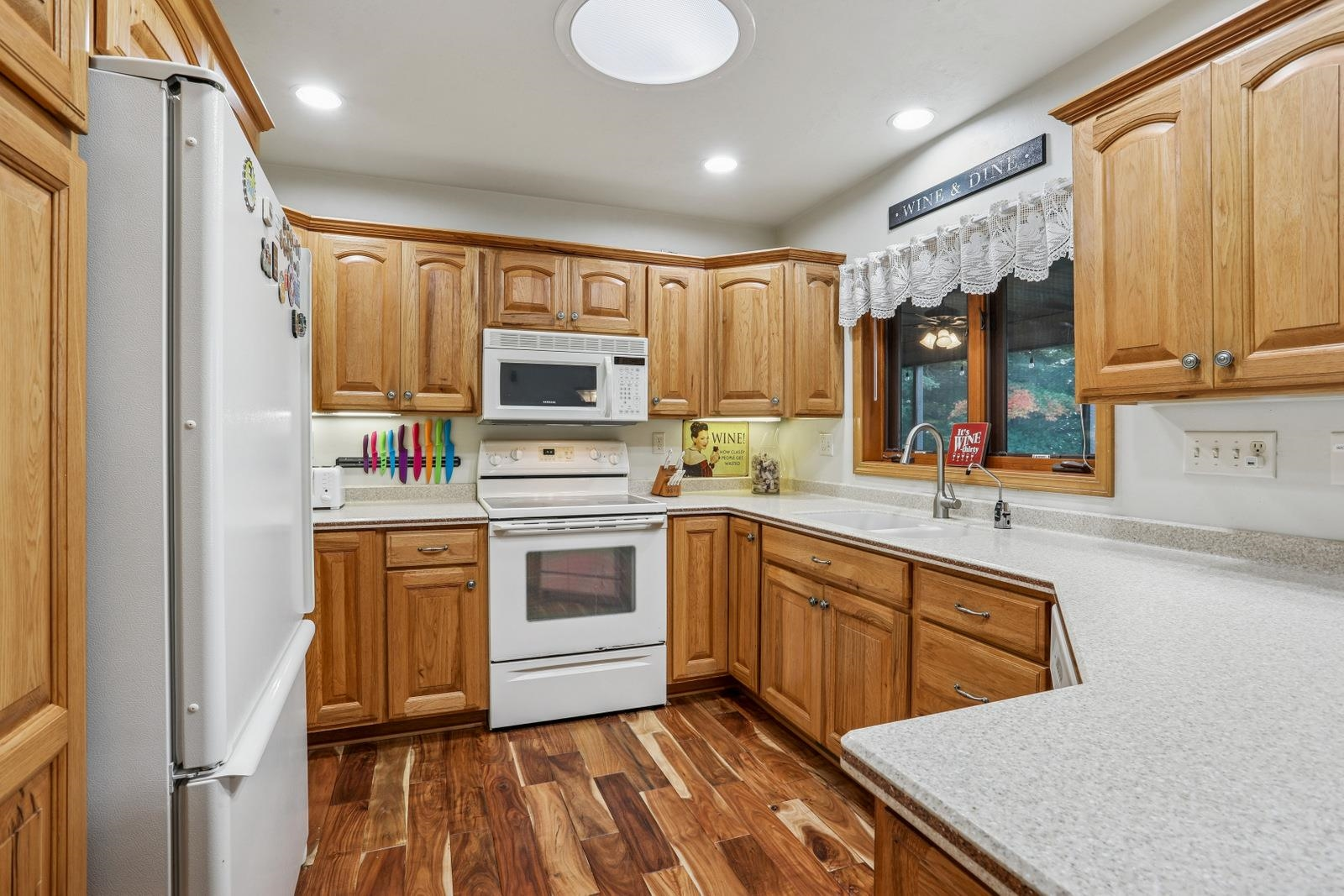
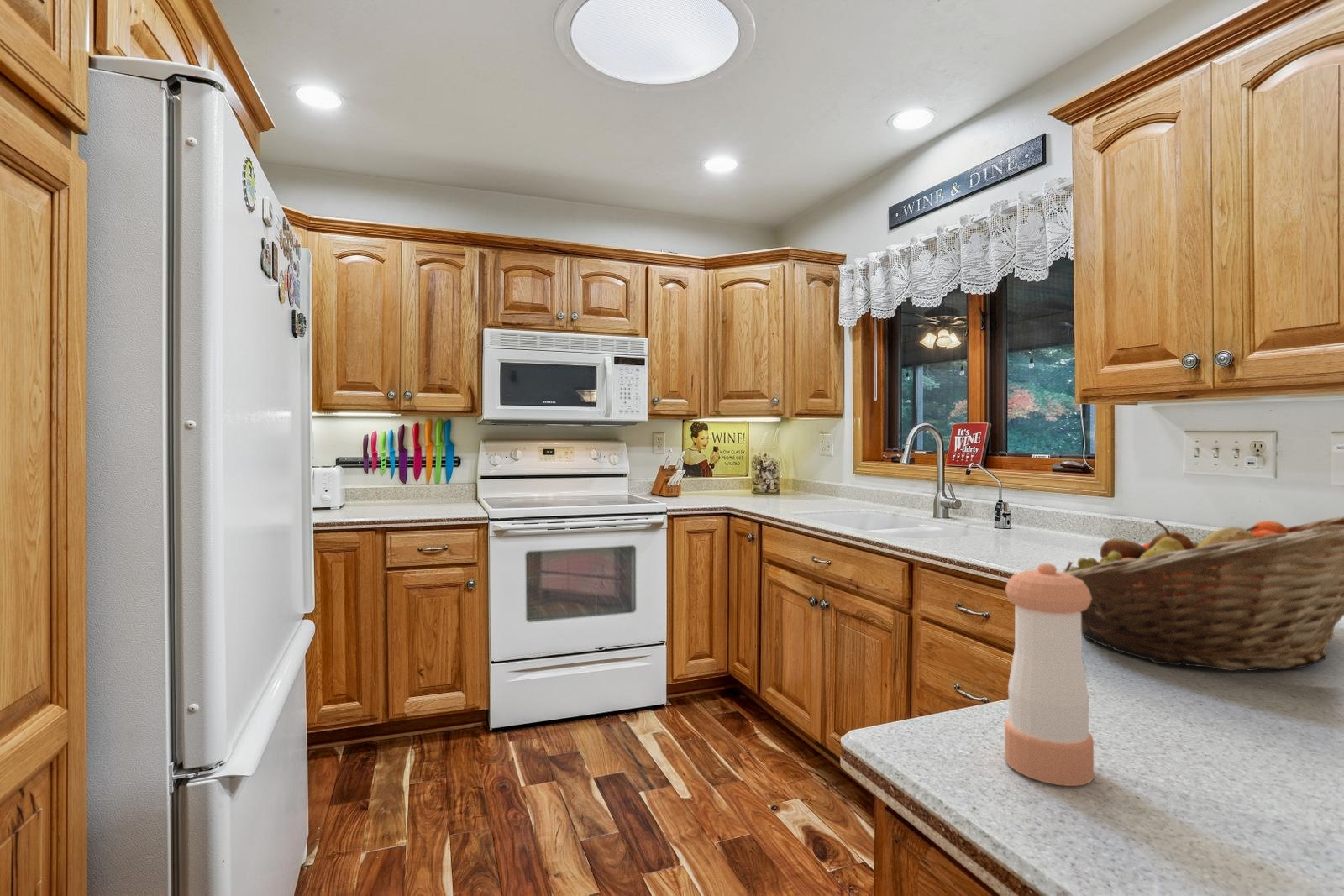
+ pepper shaker [1004,563,1095,787]
+ fruit basket [1061,516,1344,672]
